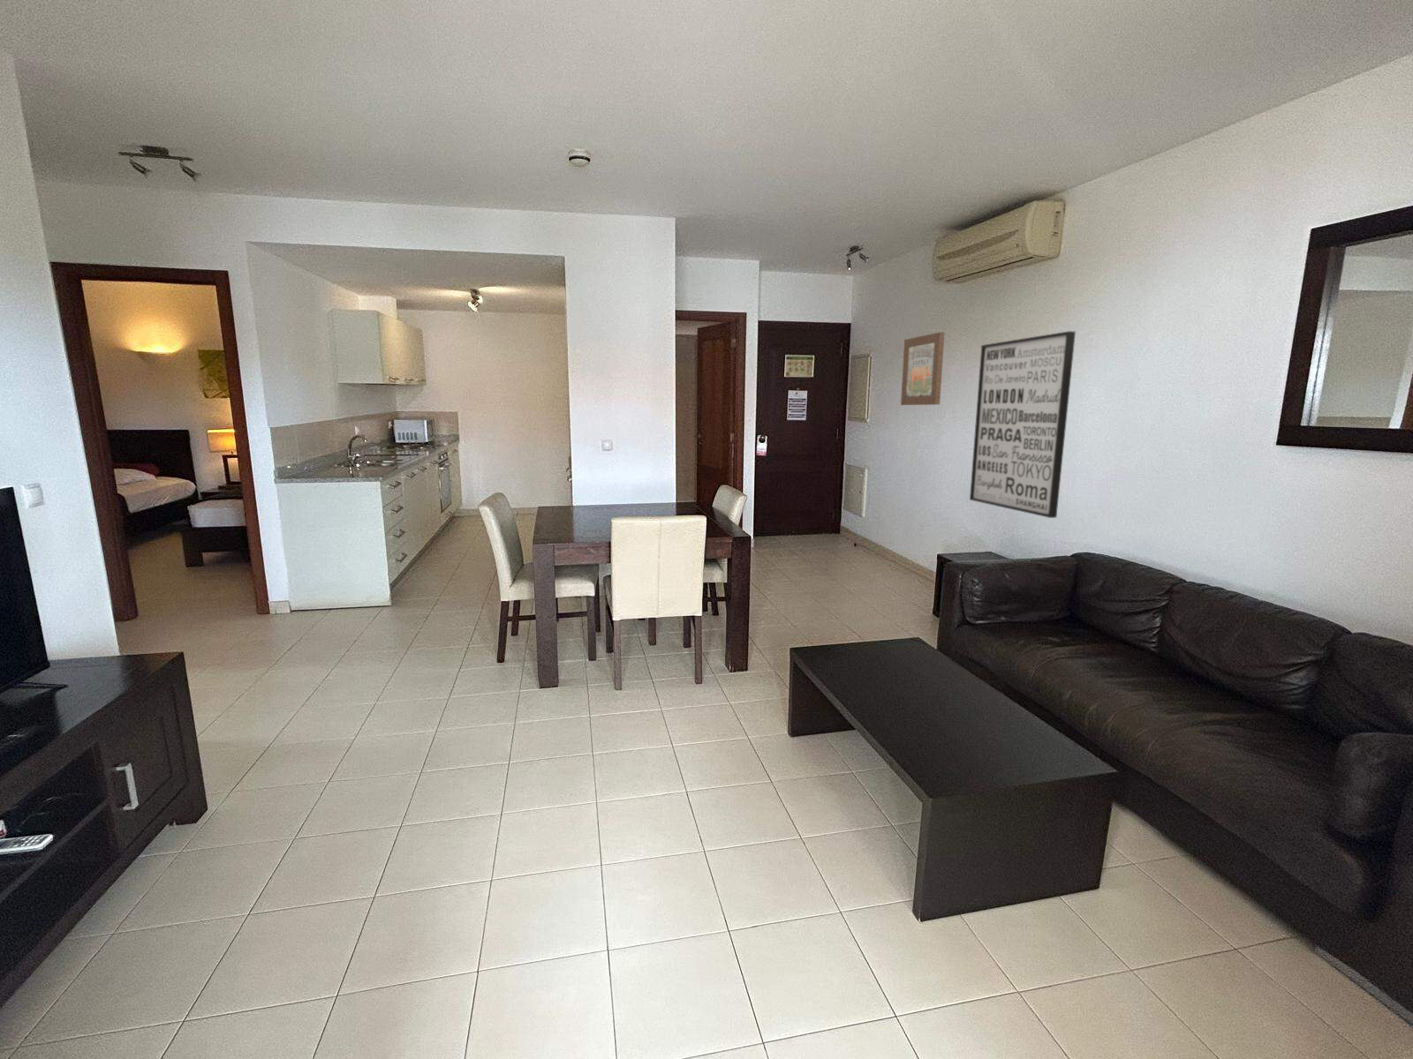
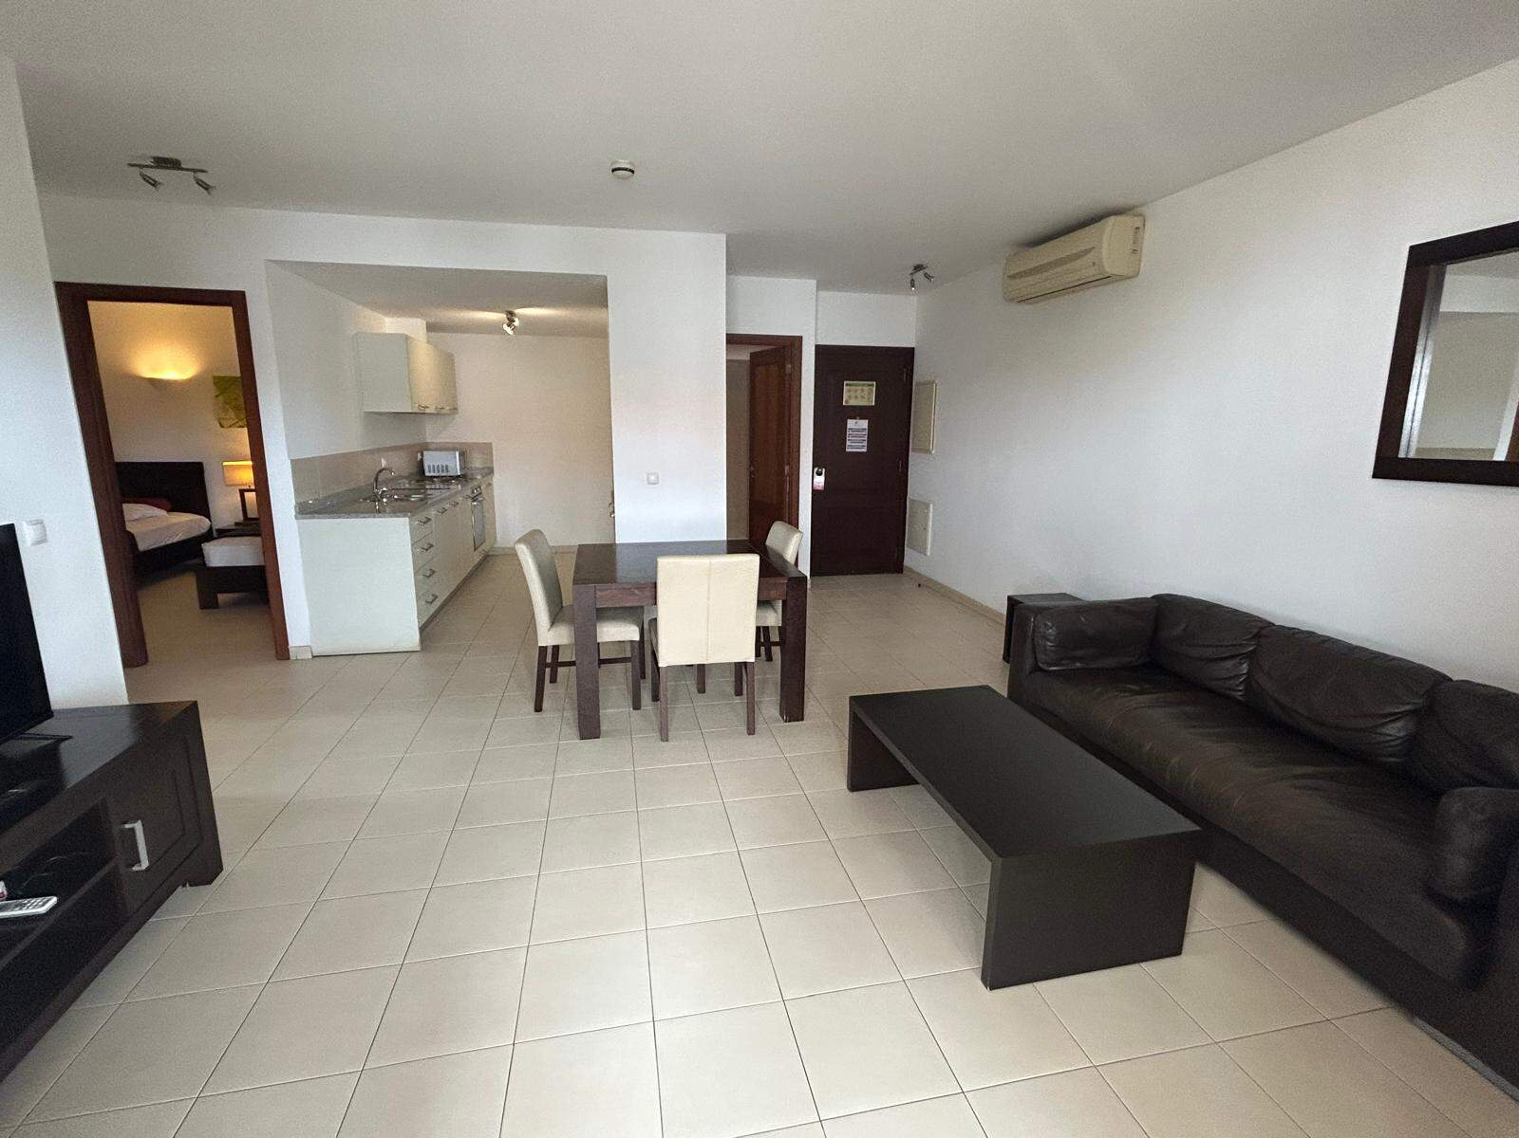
- wall art [969,330,1077,518]
- wall art [900,331,946,406]
